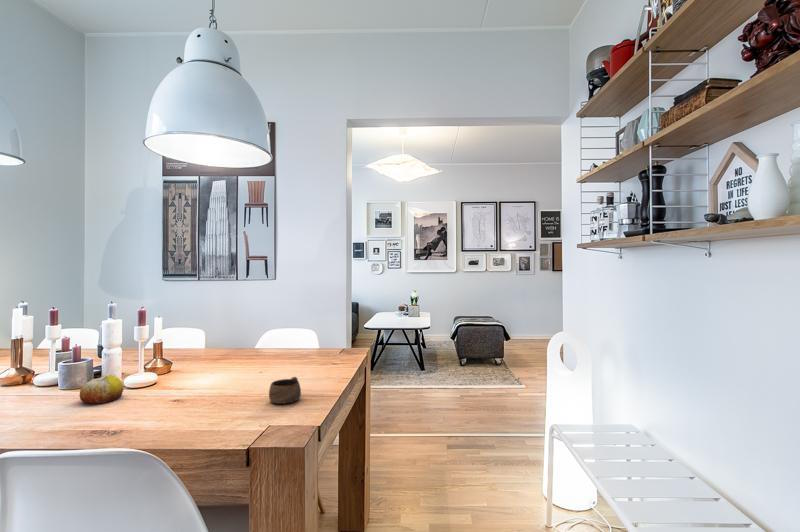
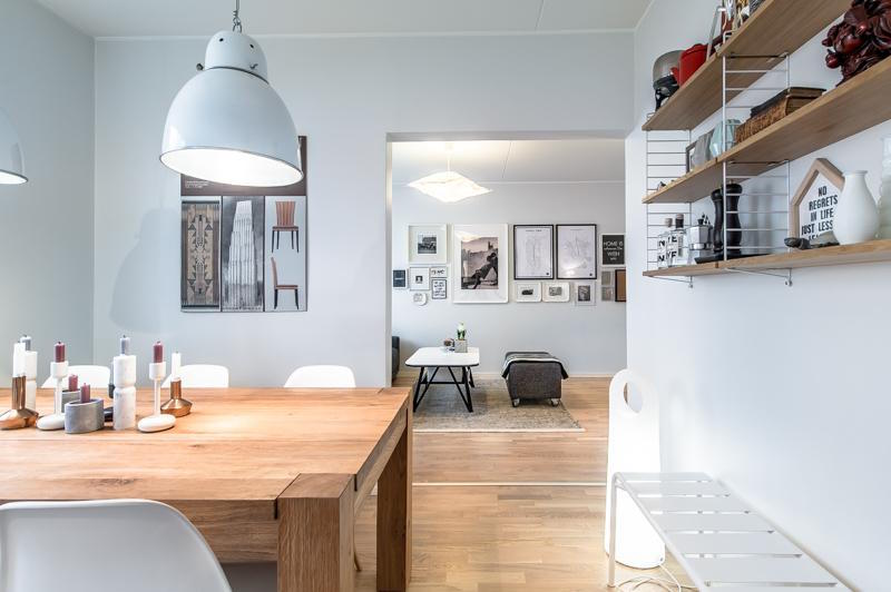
- fruit [79,374,124,405]
- cup [268,376,302,405]
